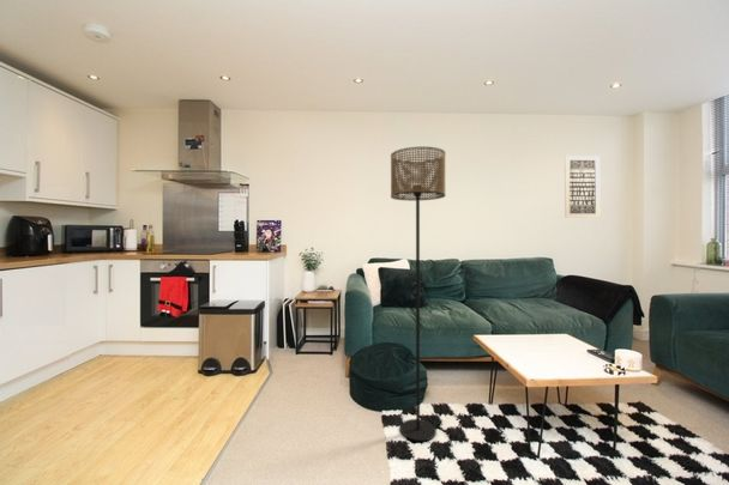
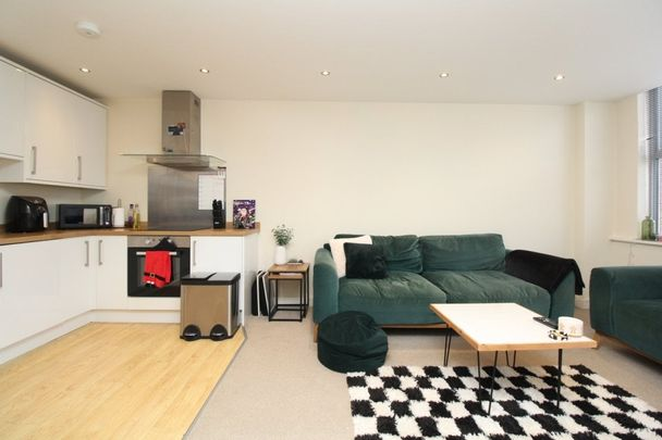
- floor lamp [390,146,446,442]
- wall art [564,154,601,219]
